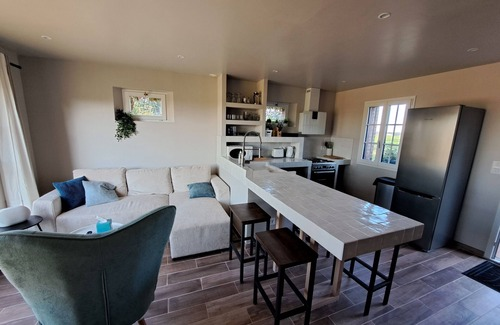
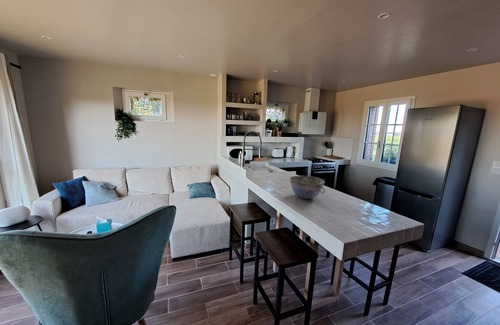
+ bowl [289,175,326,200]
